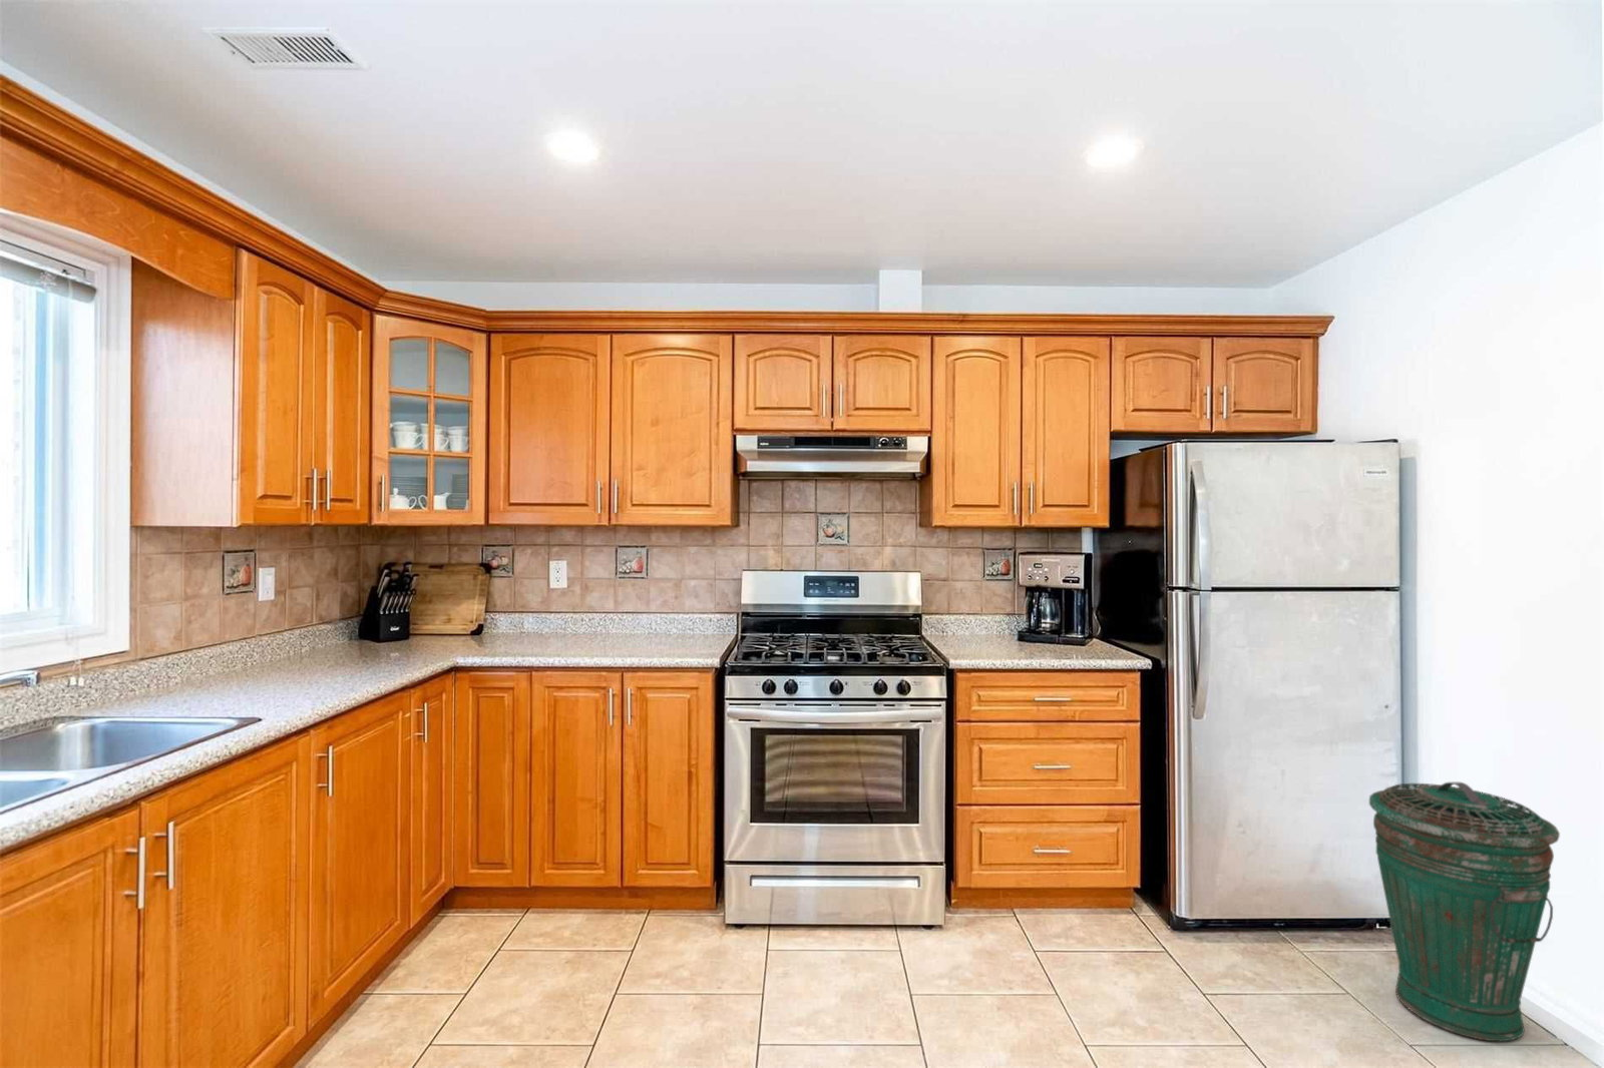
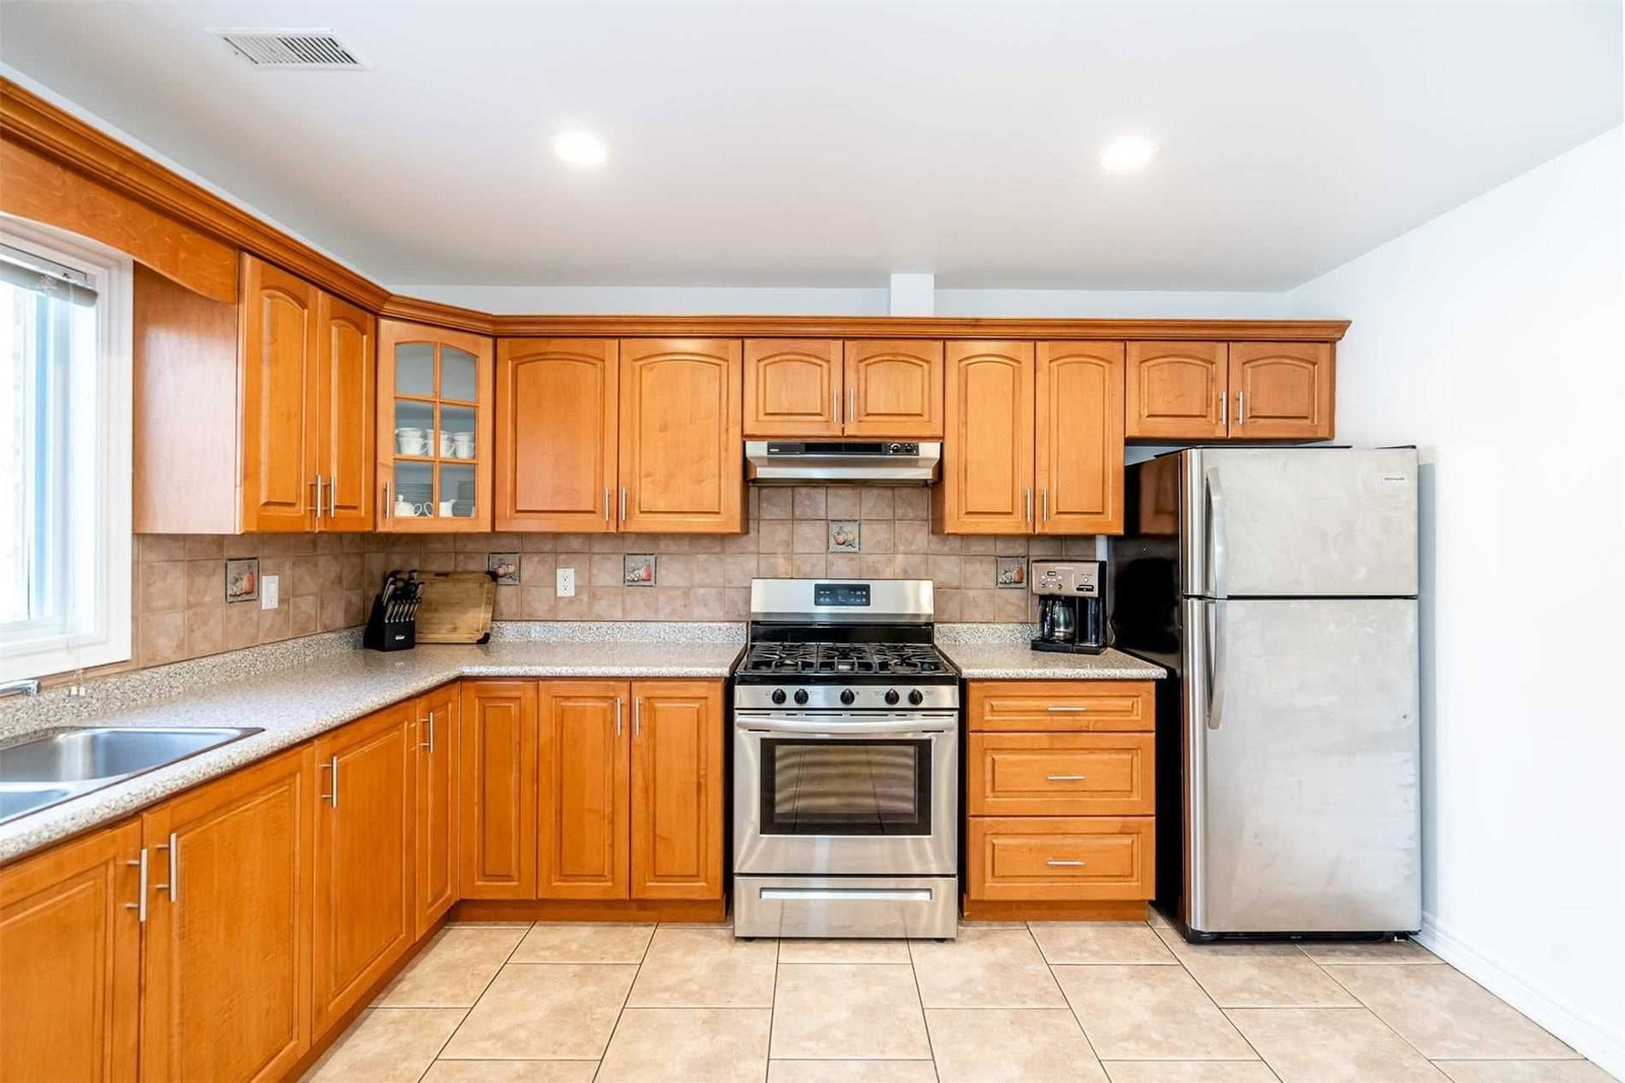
- trash can [1368,782,1561,1043]
